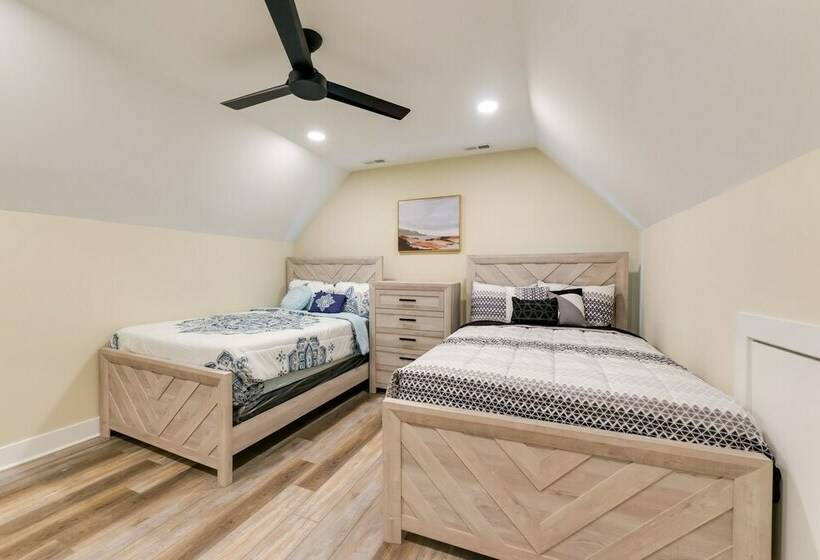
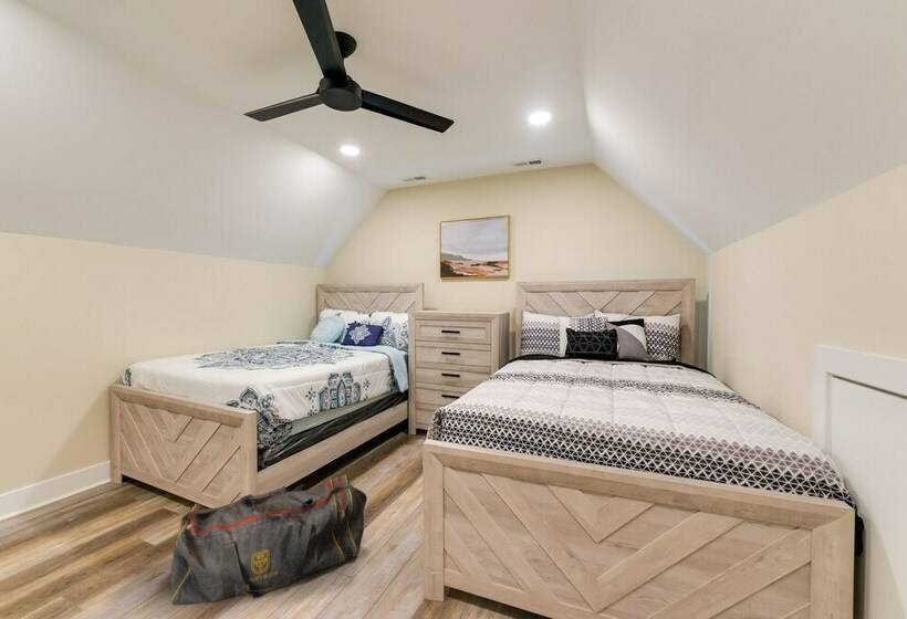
+ duffel bag [170,474,368,607]
